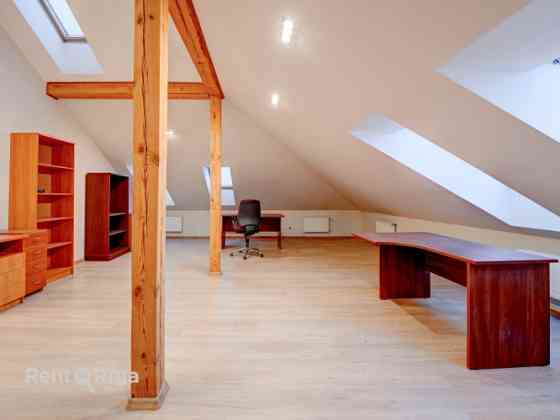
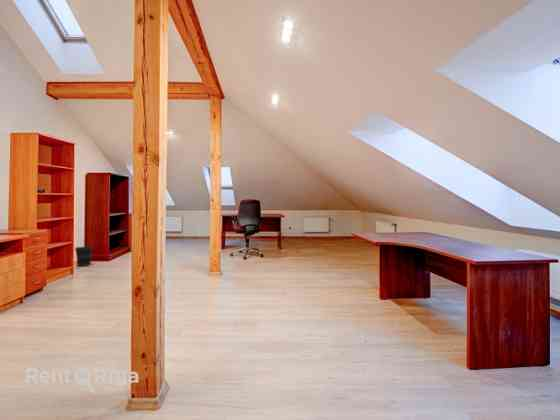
+ wastebasket [74,246,94,267]
